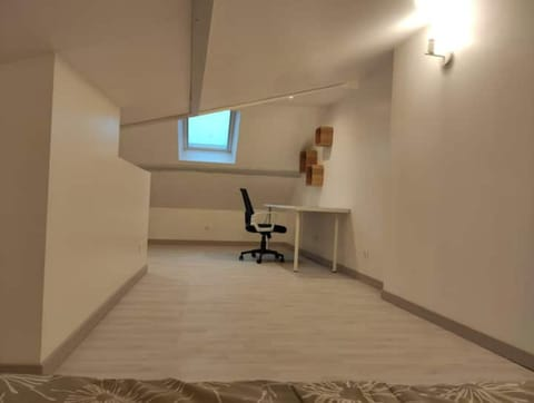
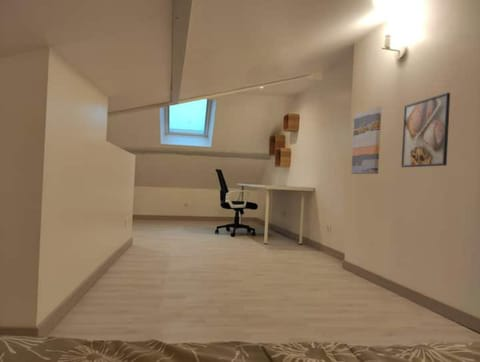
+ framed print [400,92,451,168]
+ wall art [350,105,383,175]
